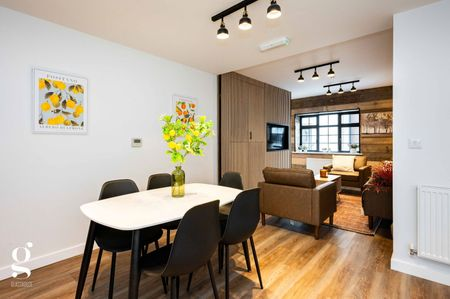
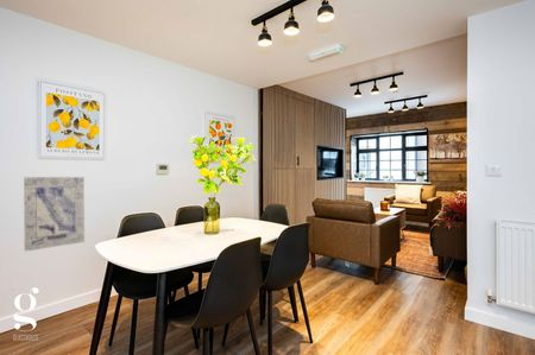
+ wall art [23,176,86,253]
